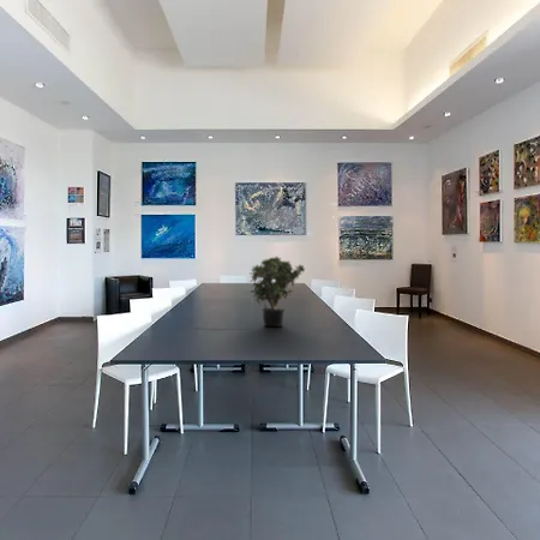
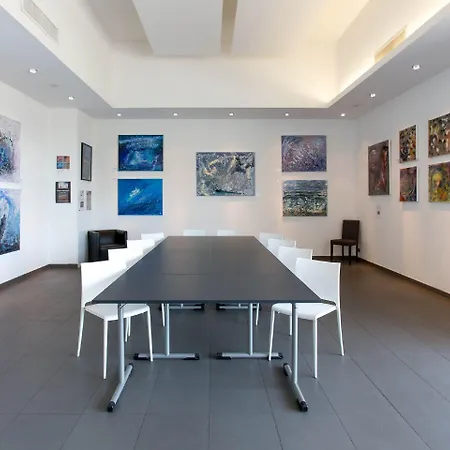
- potted plant [248,256,306,328]
